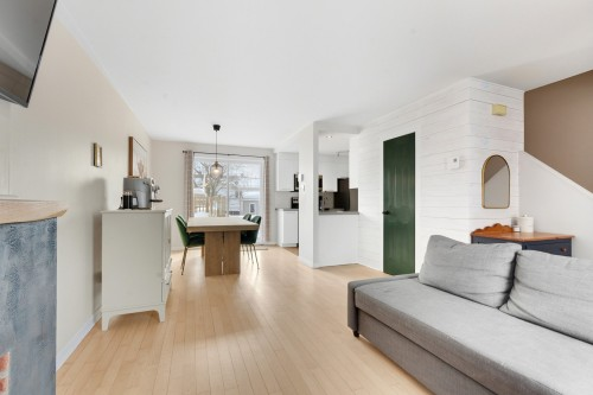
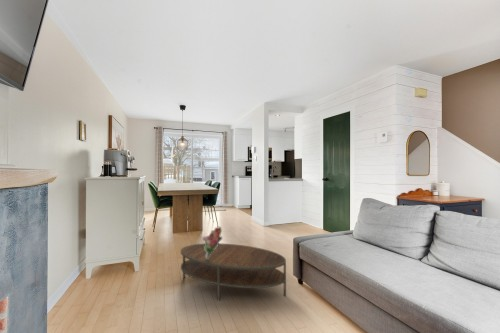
+ bouquet [201,226,223,259]
+ coffee table [180,242,287,302]
